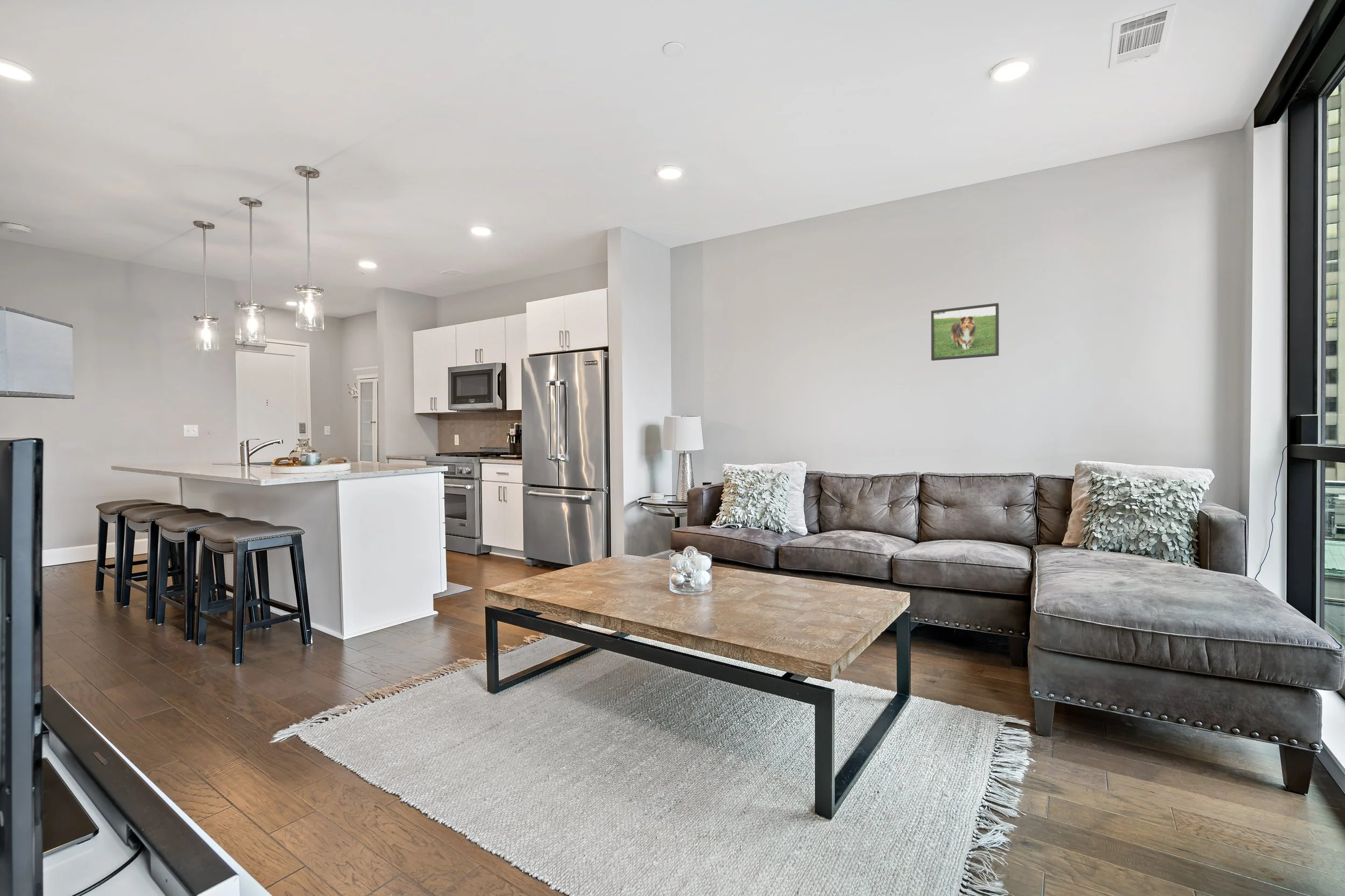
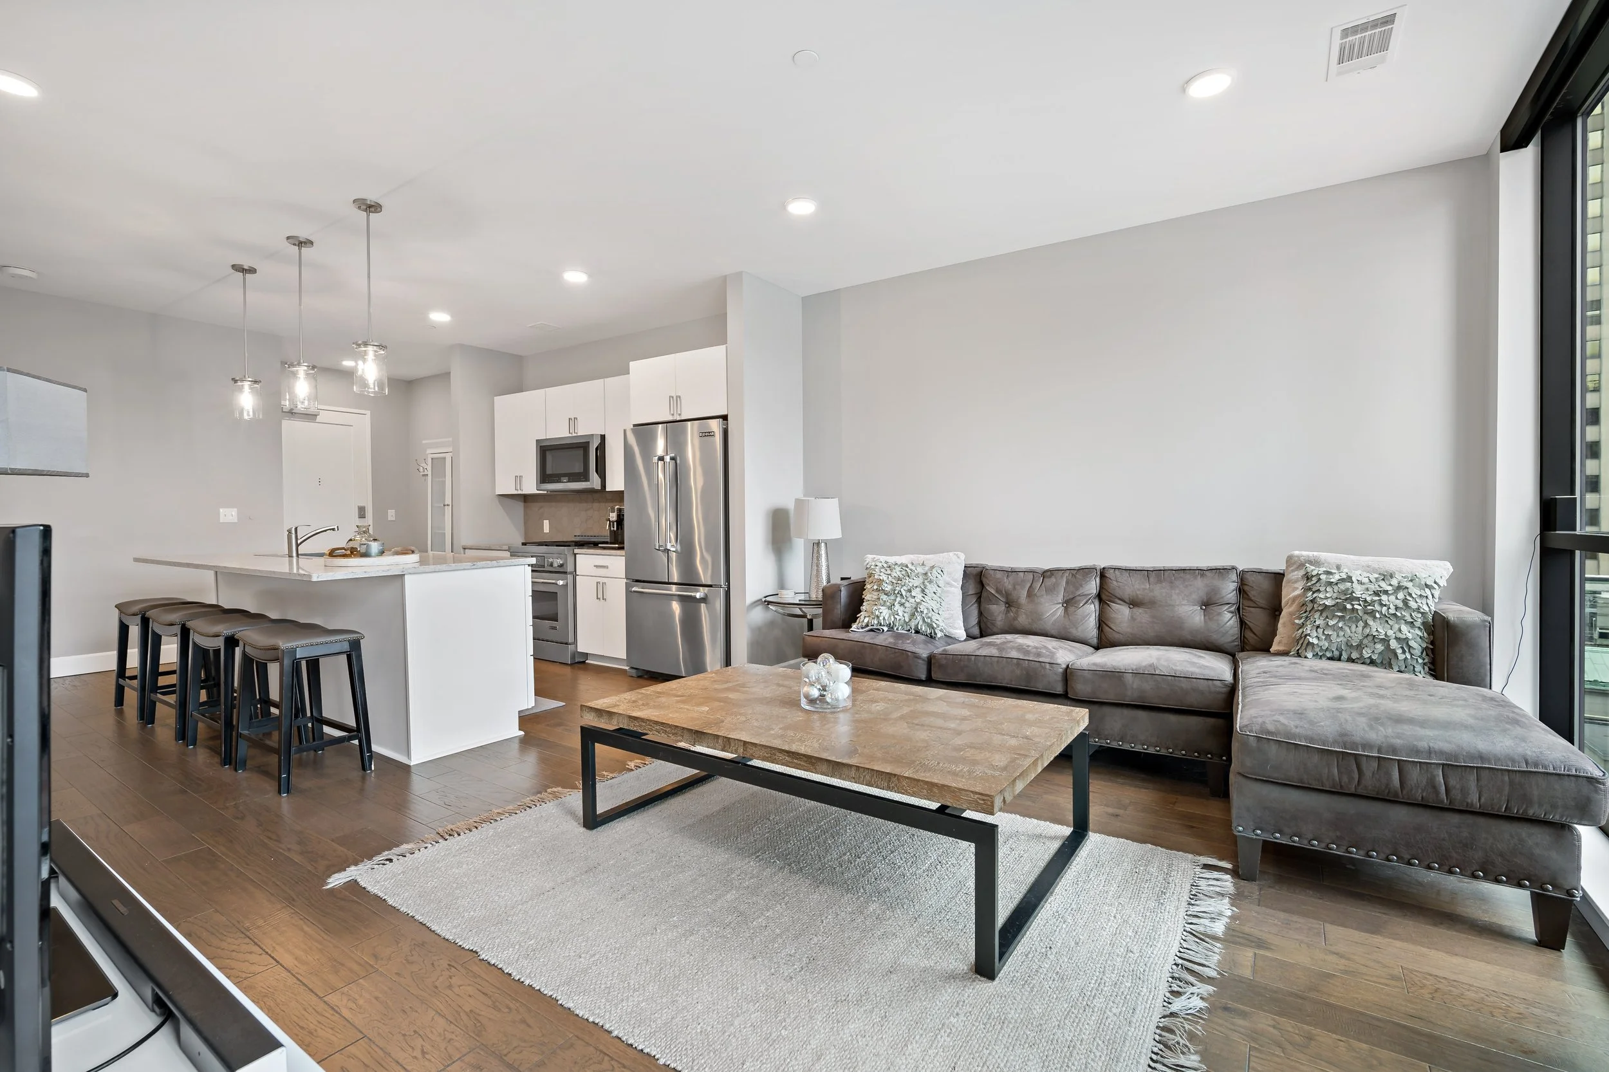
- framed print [931,302,1000,361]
